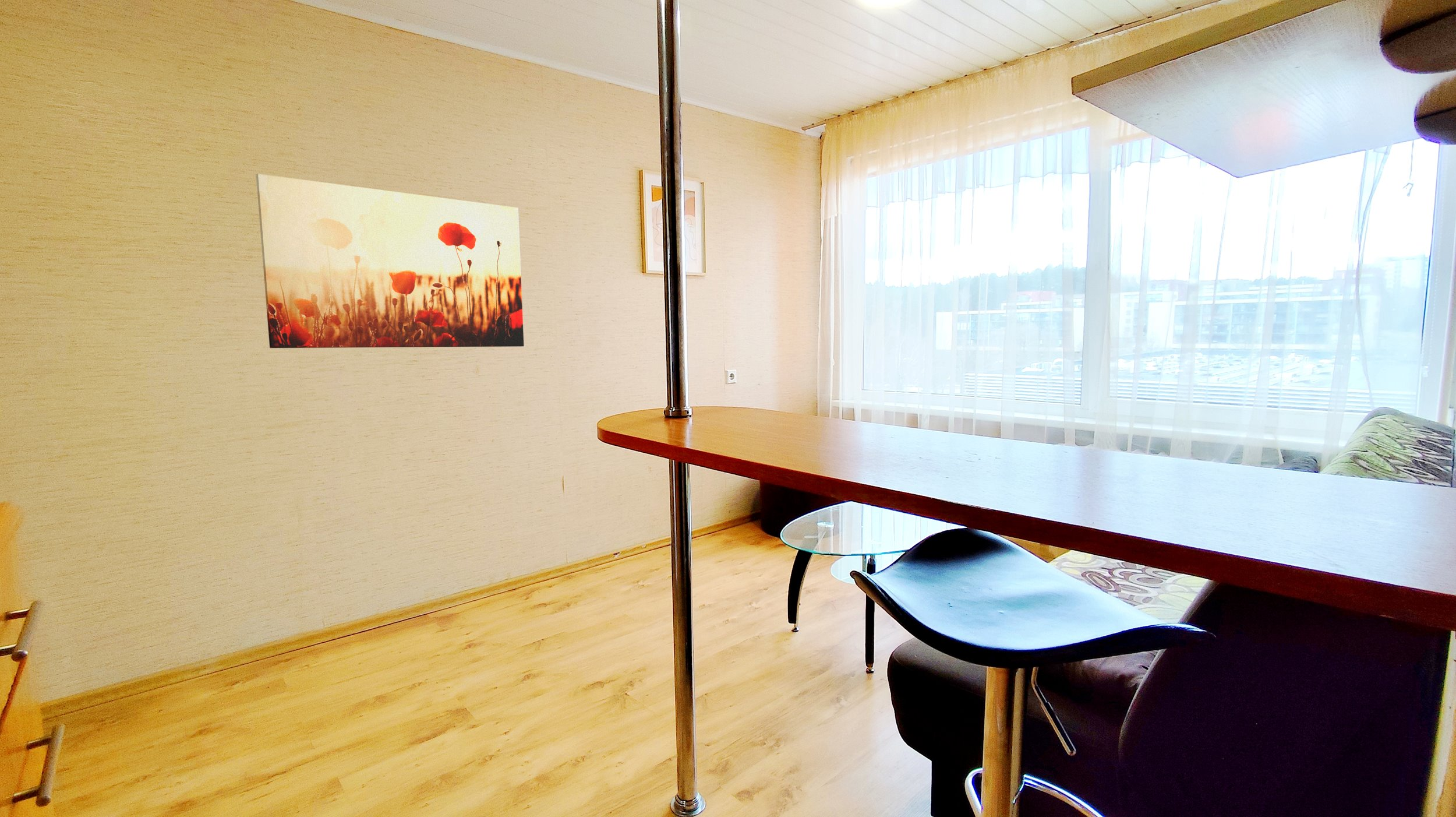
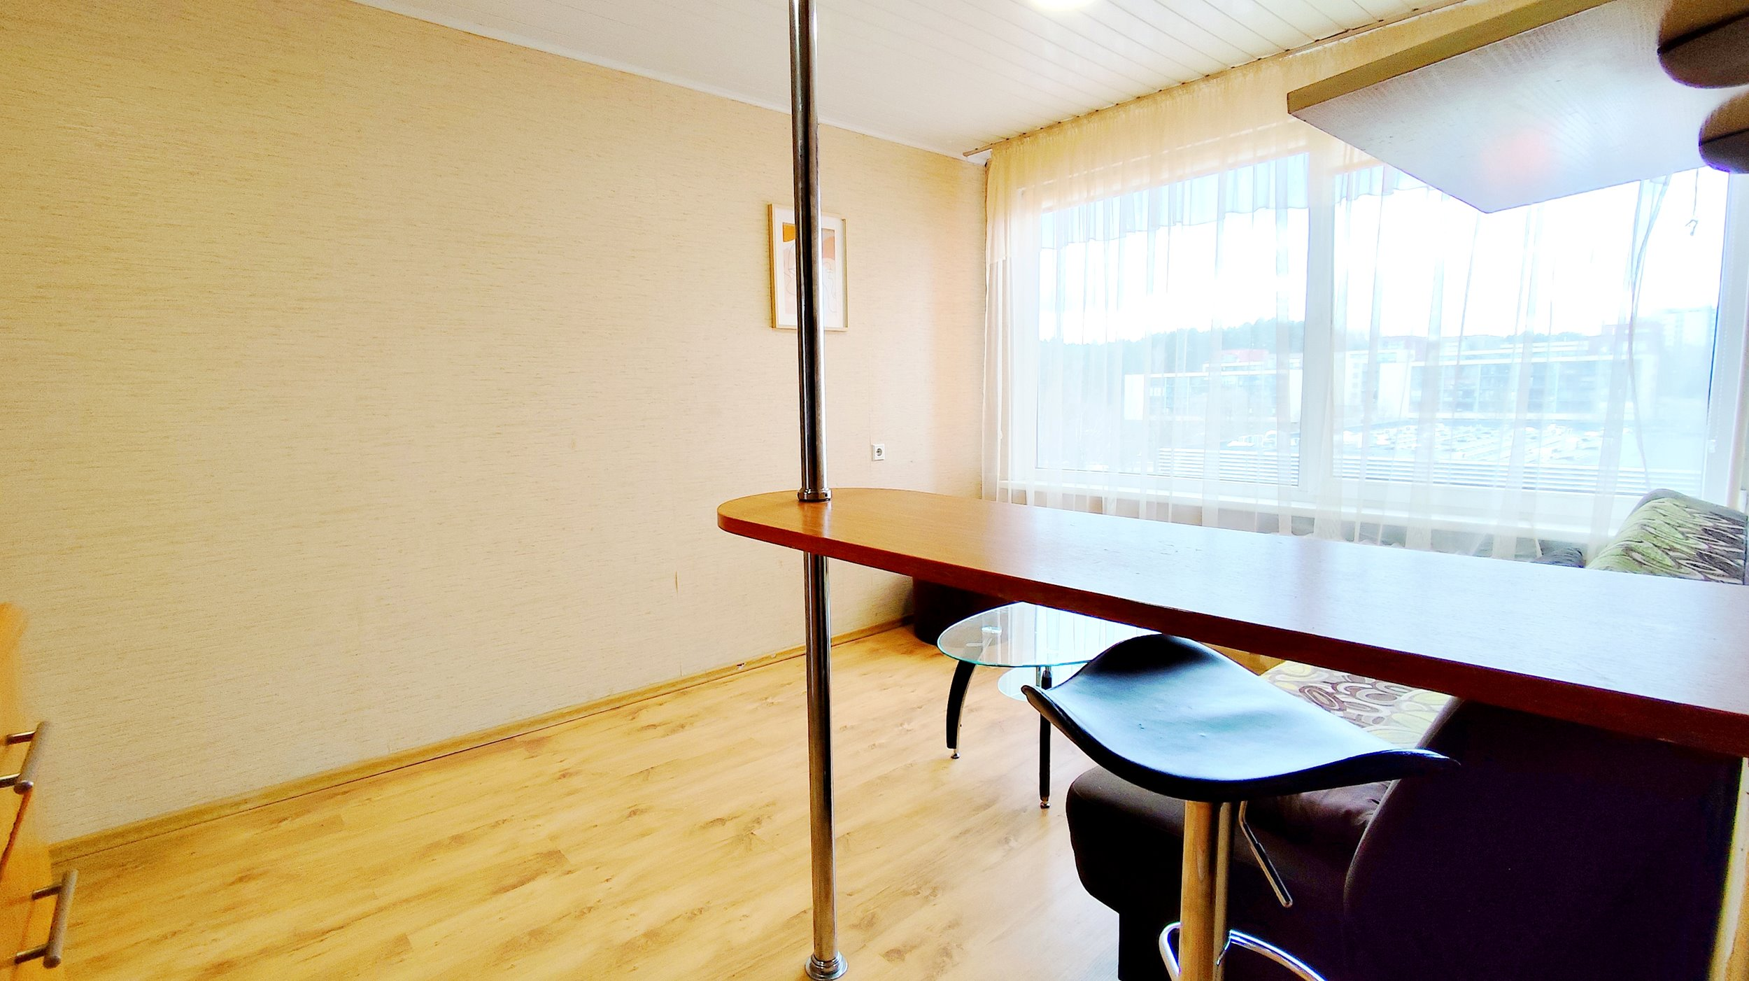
- wall art [256,173,525,348]
